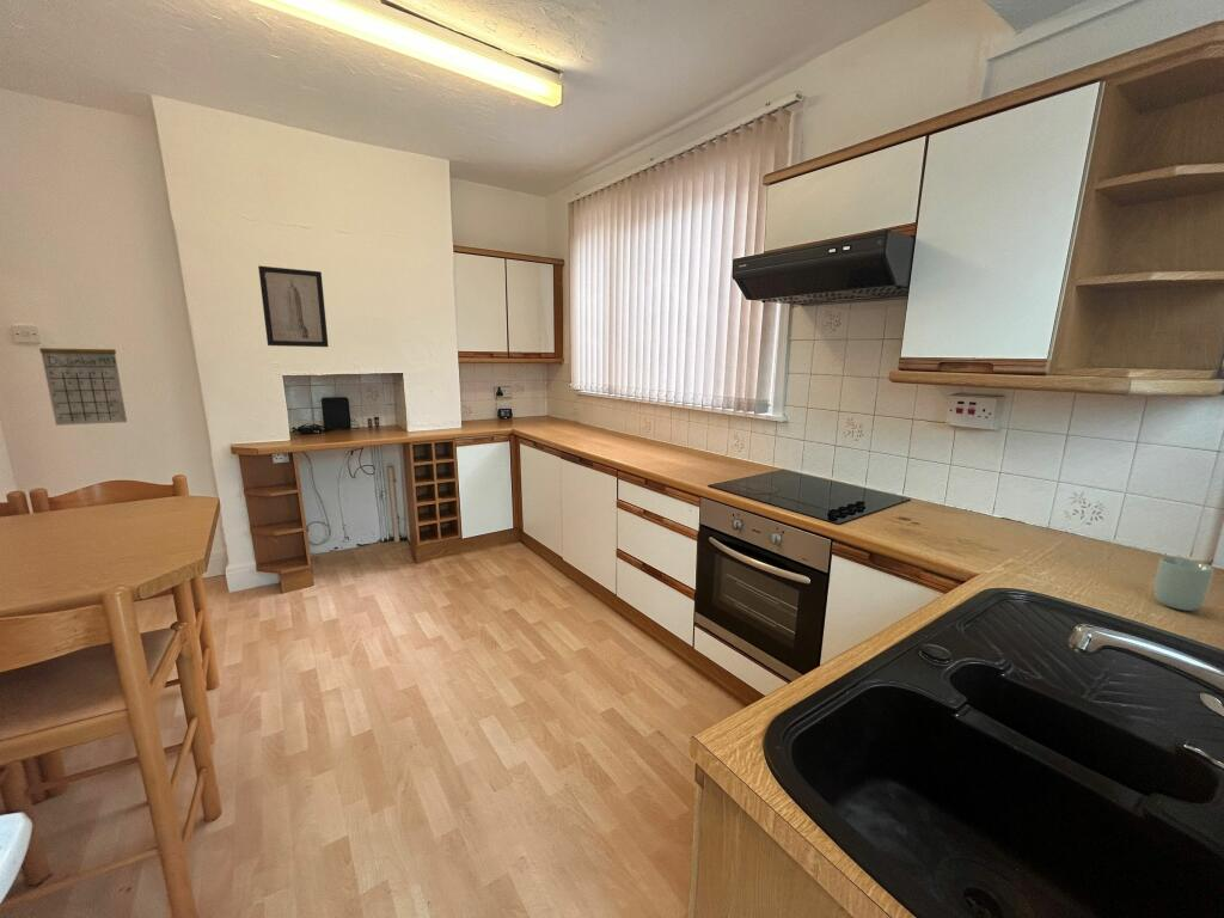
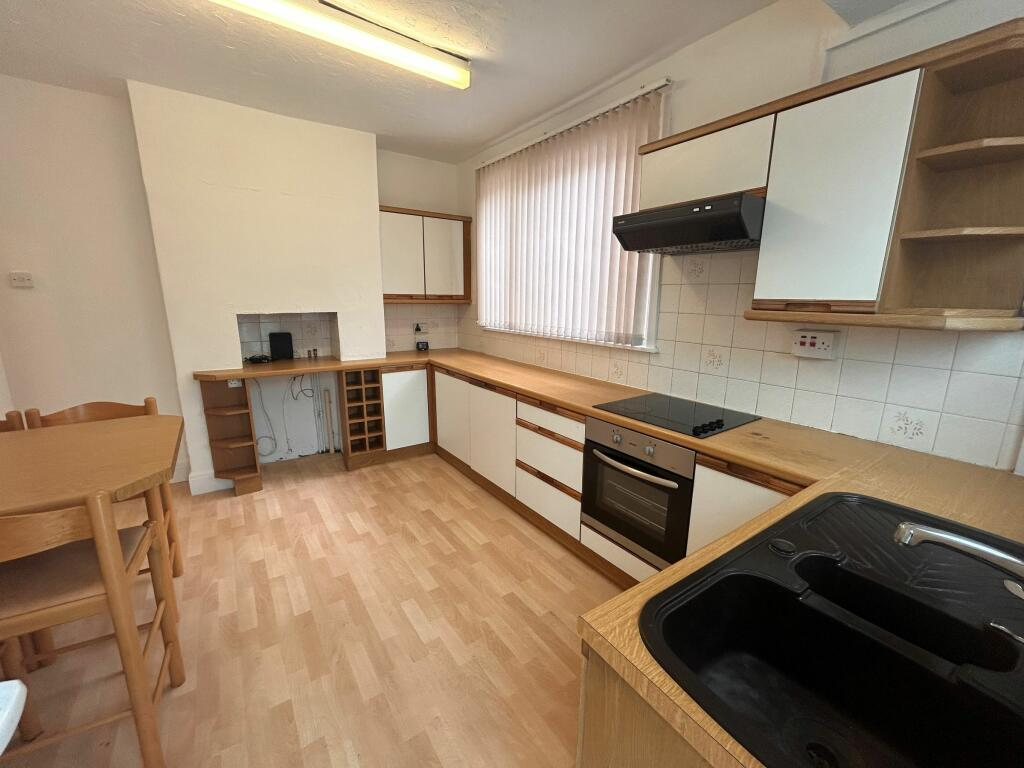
- wall art [257,265,330,348]
- calendar [38,341,128,427]
- cup [1153,556,1214,612]
